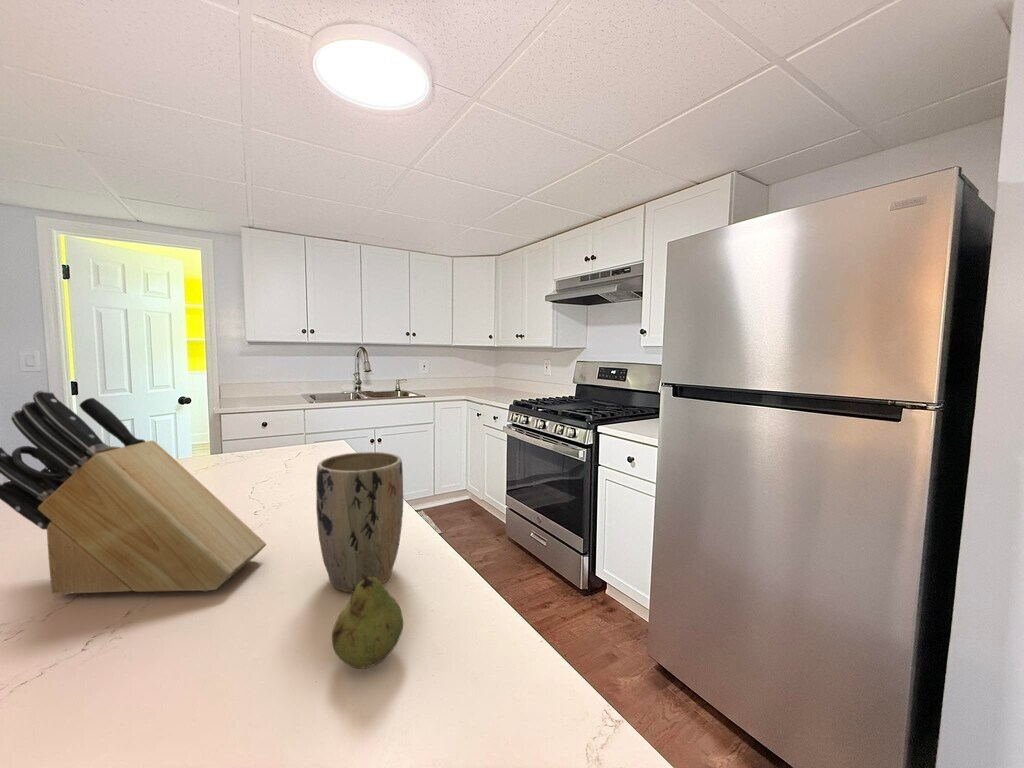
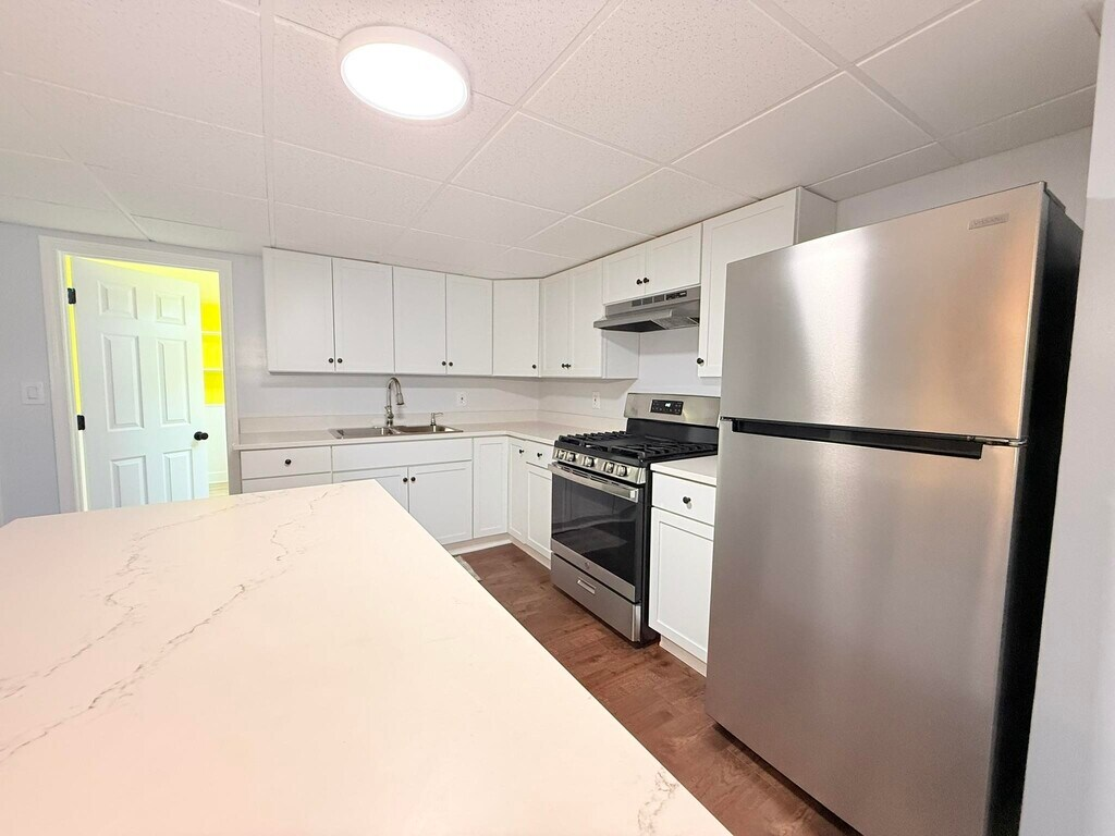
- fruit [331,573,404,670]
- plant pot [315,451,404,593]
- knife block [0,389,267,596]
